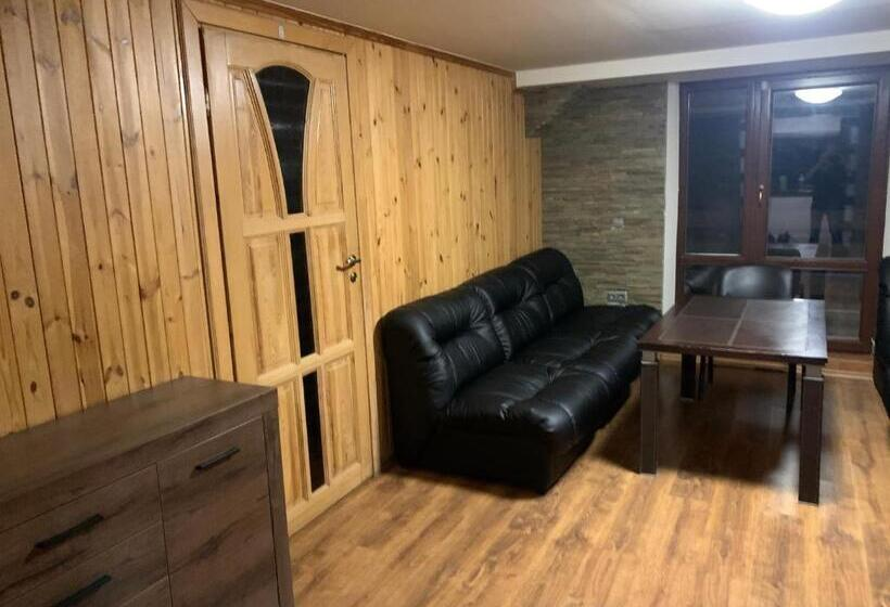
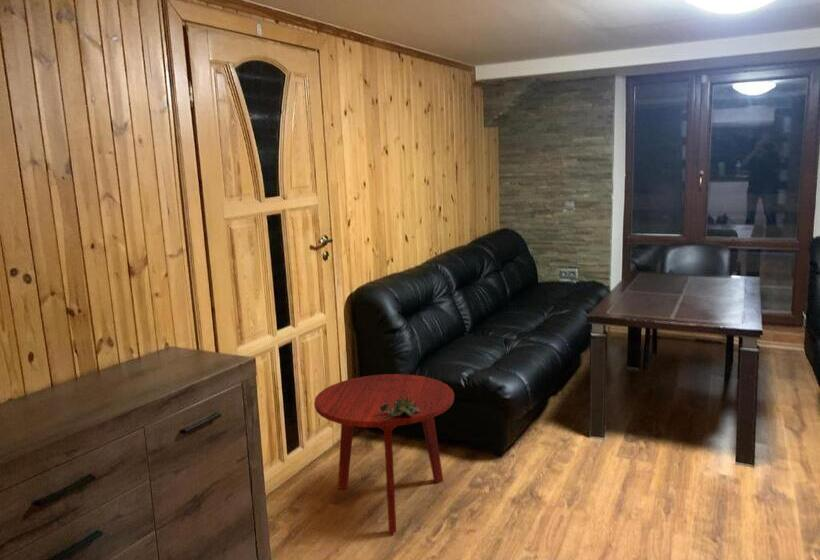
+ side table [313,373,455,534]
+ succulent plant [377,397,432,419]
